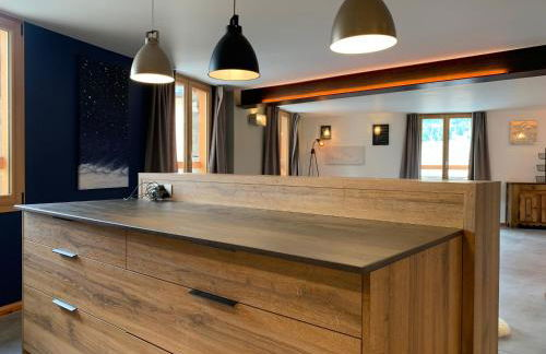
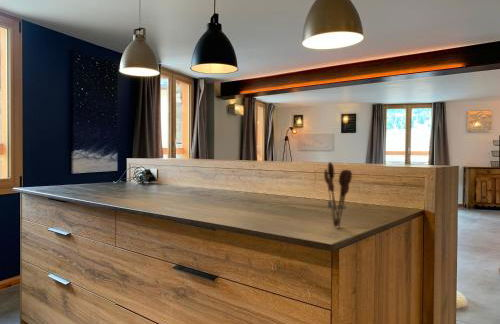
+ utensil holder [323,161,353,229]
